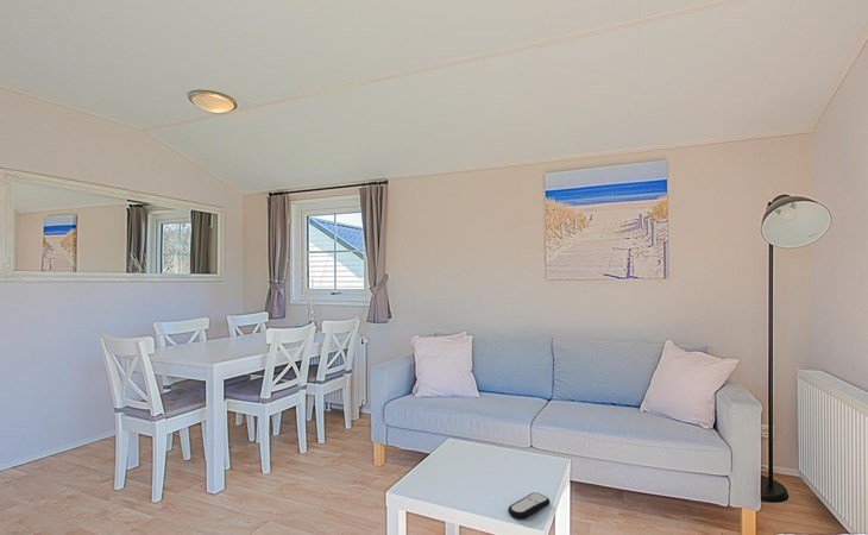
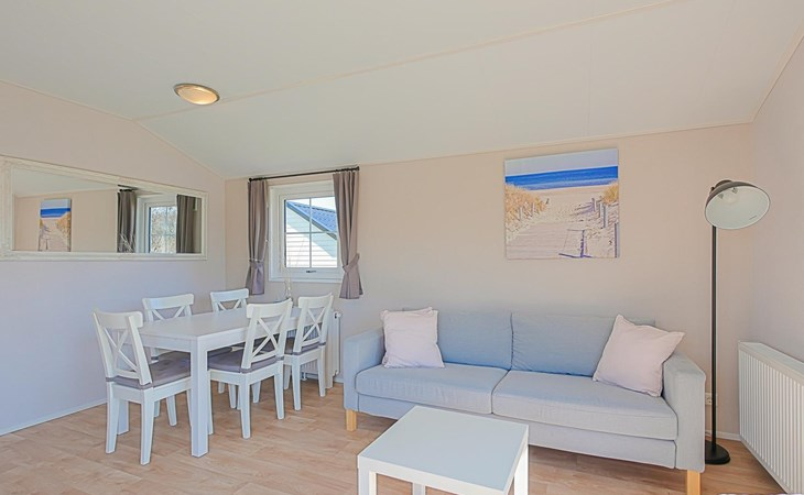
- remote control [507,491,552,520]
